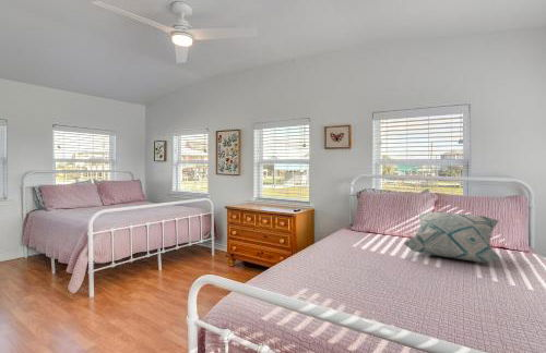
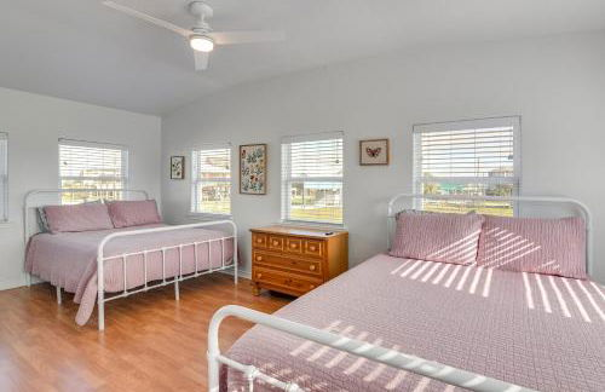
- decorative pillow [402,211,502,264]
